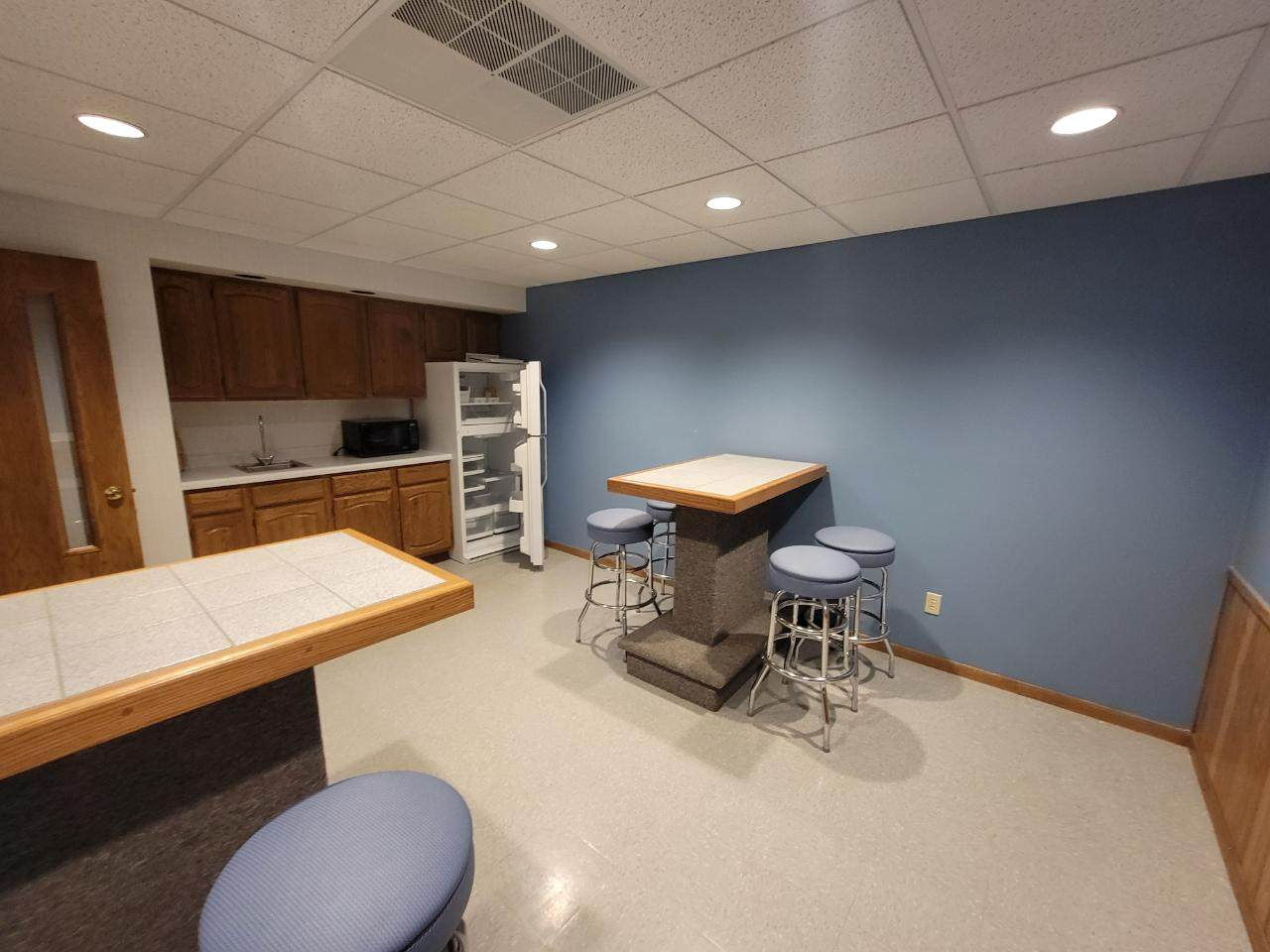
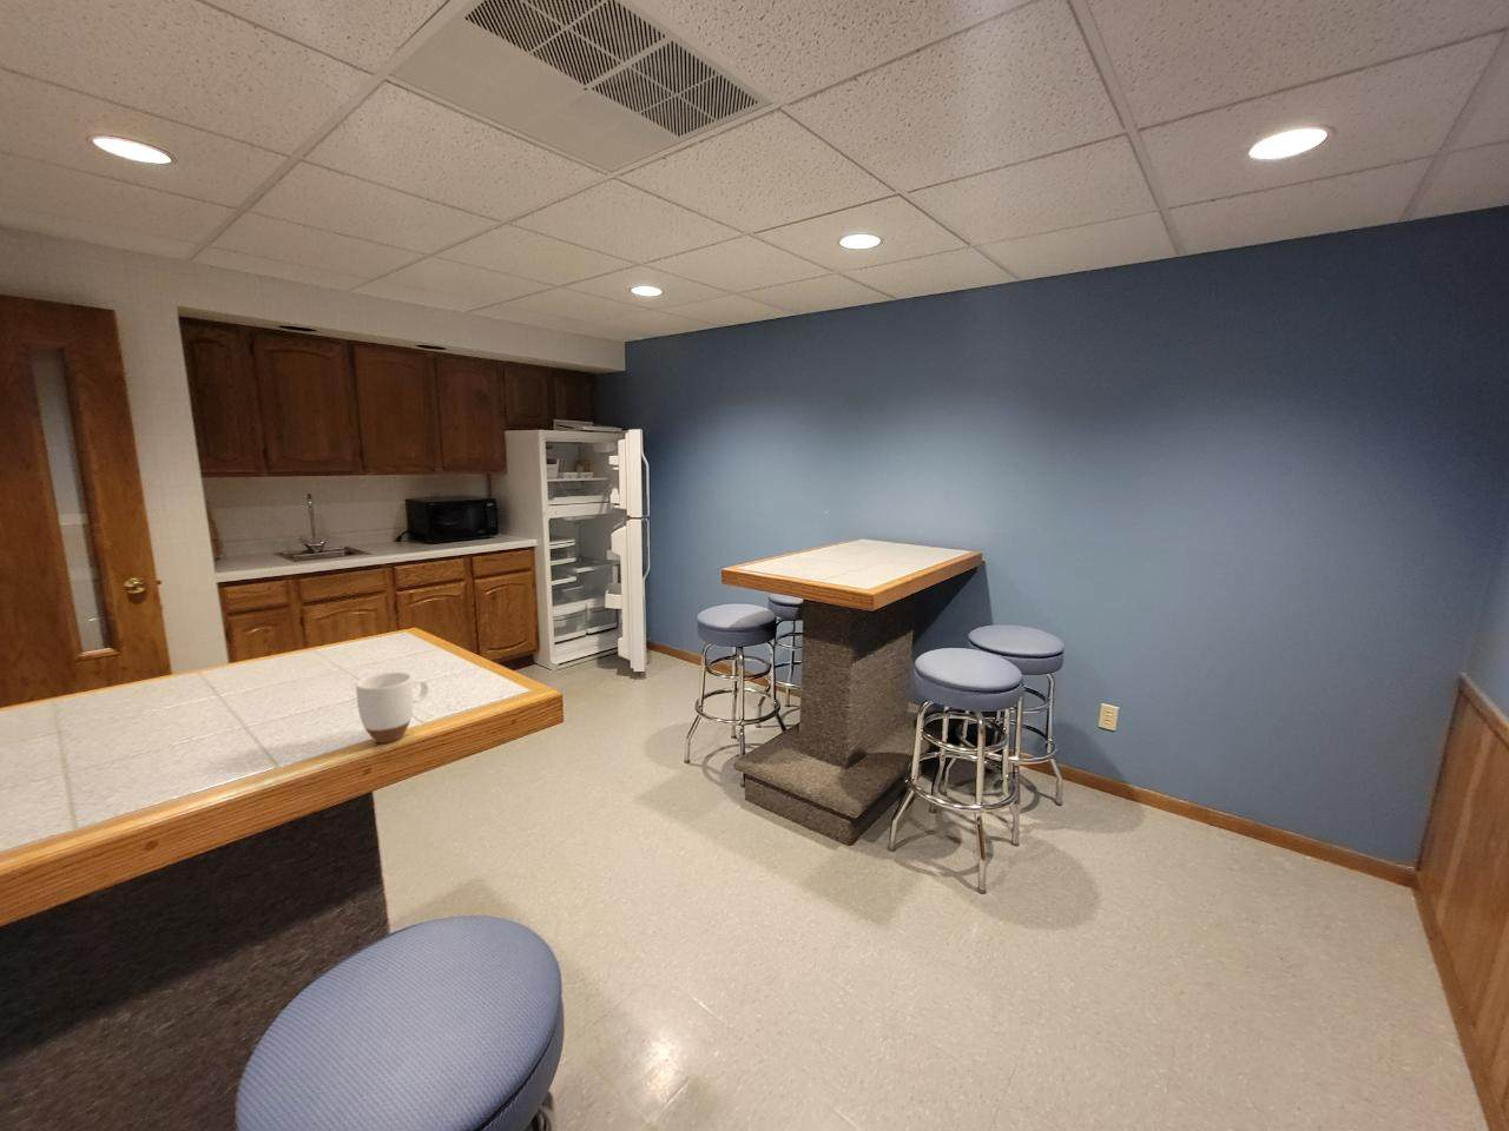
+ mug [355,671,430,744]
